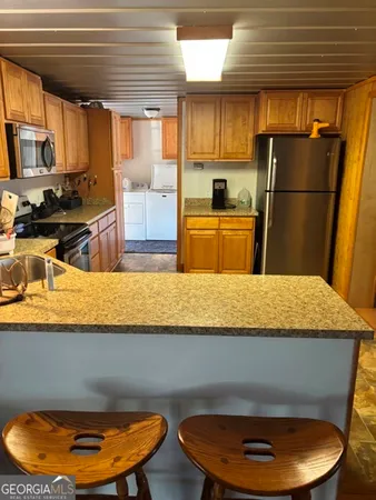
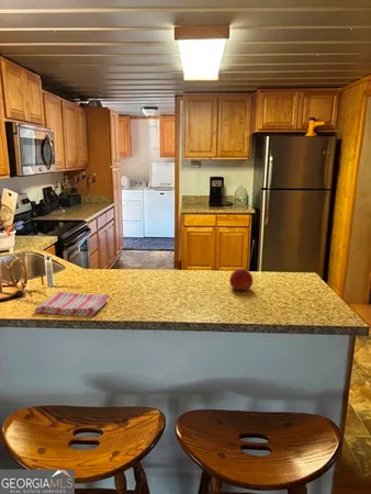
+ dish towel [34,291,111,317]
+ fruit [228,268,255,293]
